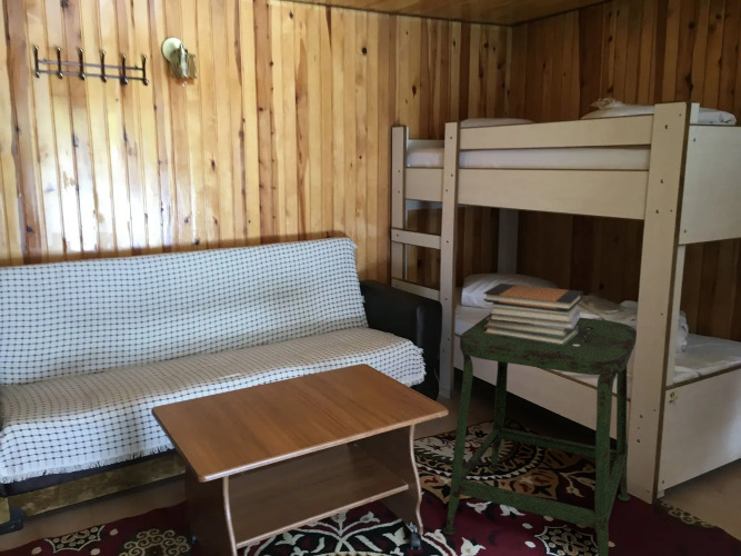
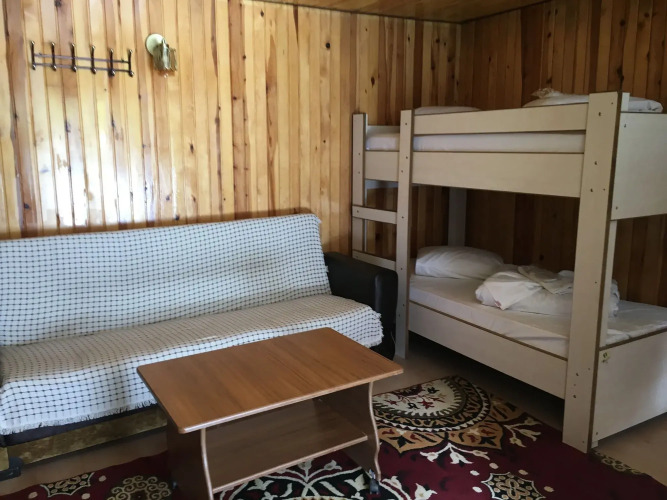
- book stack [482,282,584,345]
- stool [442,314,638,556]
